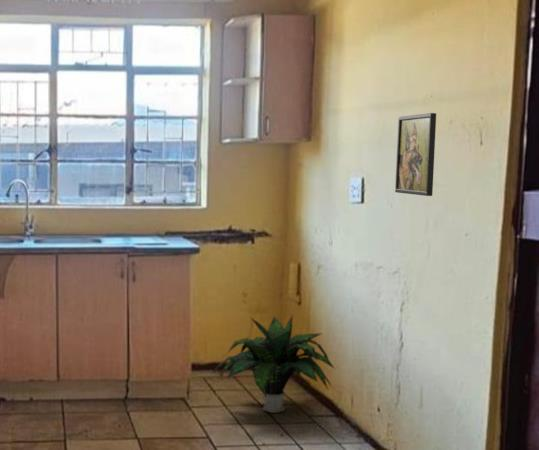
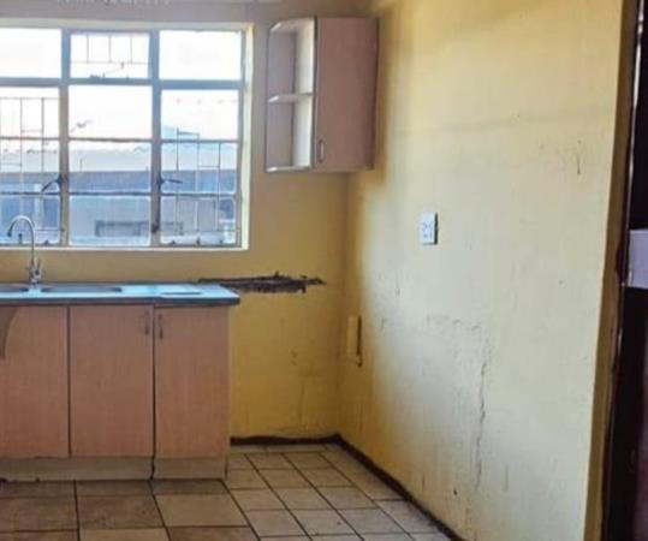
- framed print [394,112,437,197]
- potted plant [210,315,337,414]
